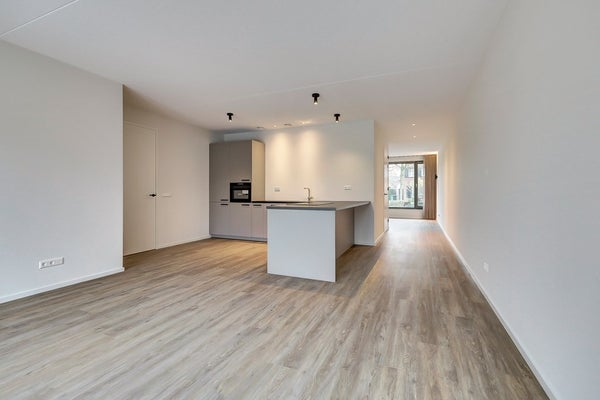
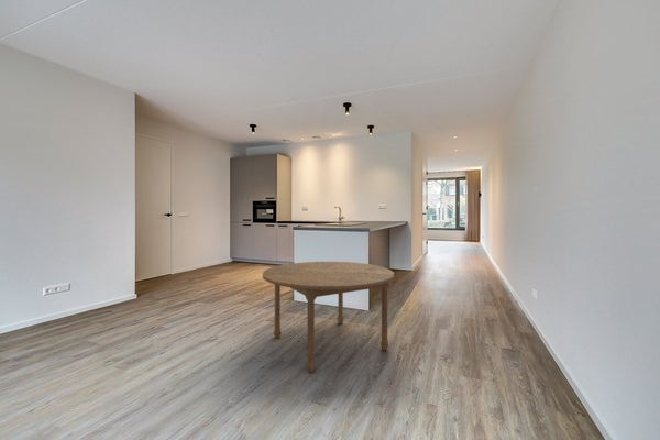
+ dining table [262,261,395,374]
